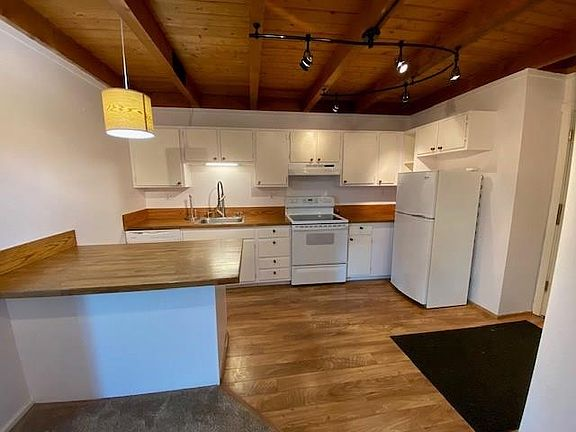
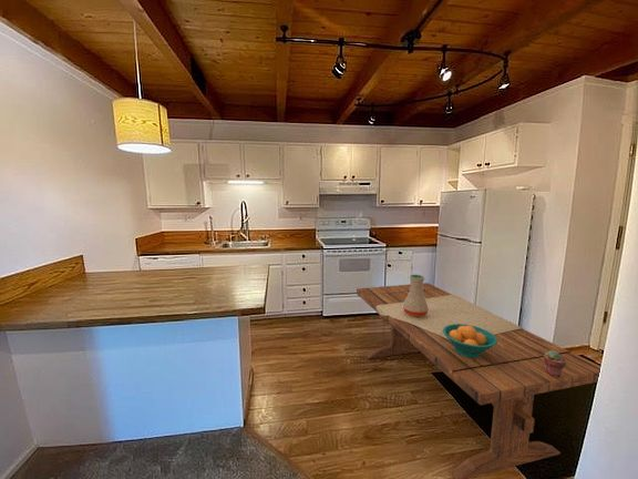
+ potted succulent [544,350,566,377]
+ vase [403,273,429,317]
+ dining table [356,282,601,479]
+ fruit bowl [443,324,497,358]
